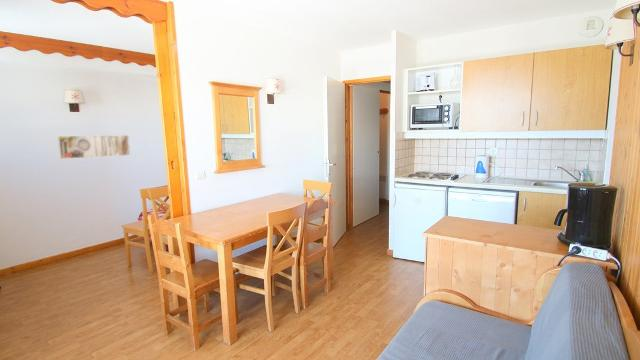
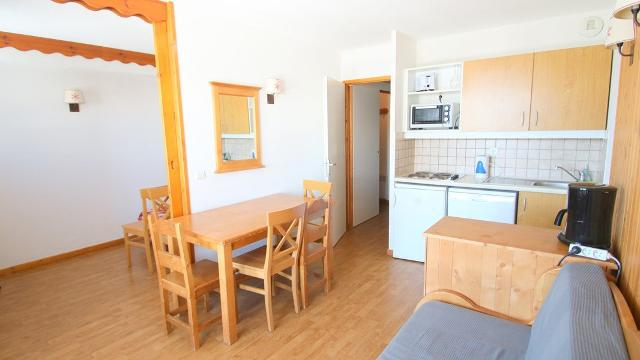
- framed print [57,134,132,160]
